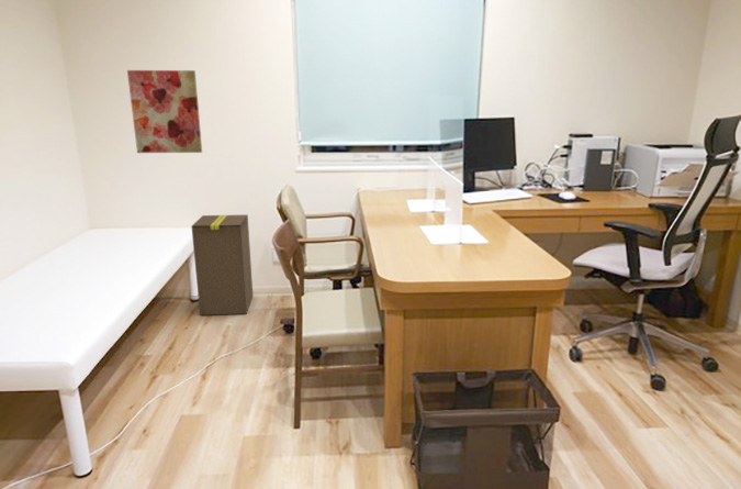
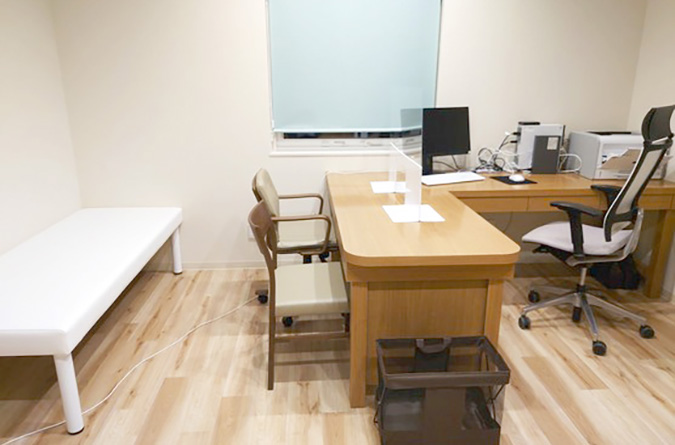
- cardboard box [191,213,254,316]
- wall art [126,69,203,154]
